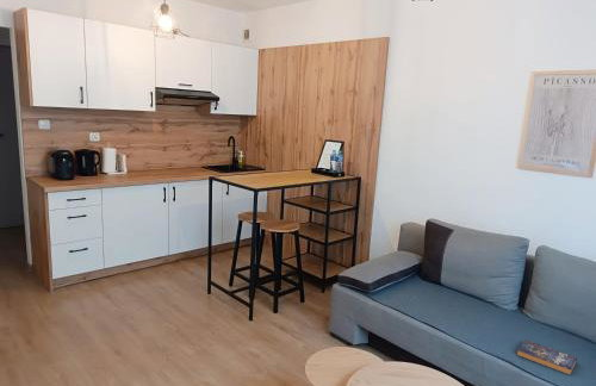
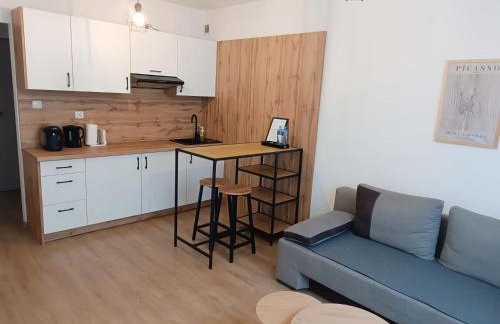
- book [516,338,578,376]
